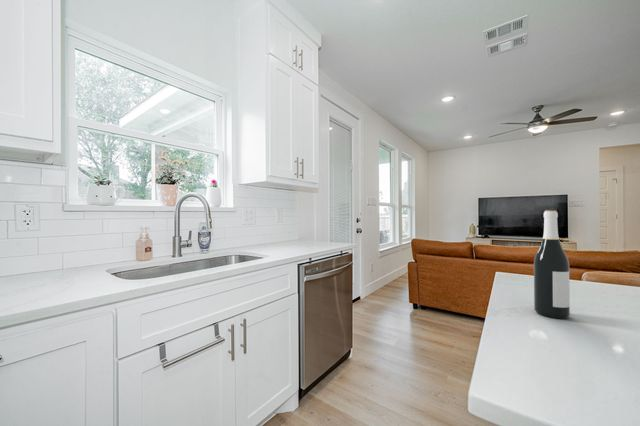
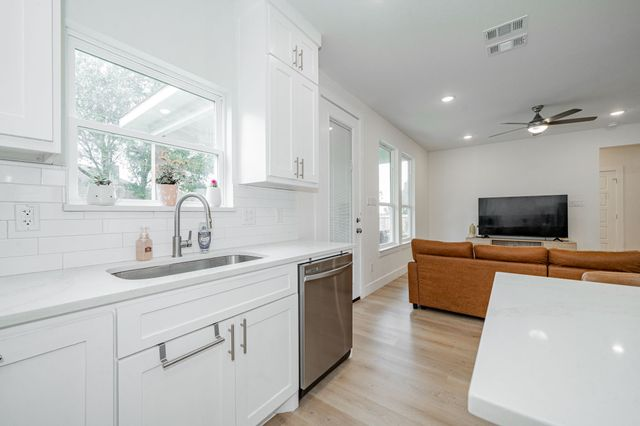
- wine bottle [533,209,571,320]
